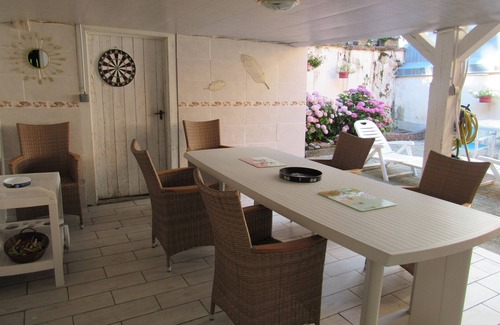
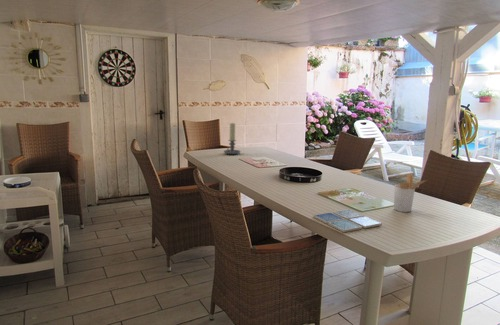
+ drink coaster [312,208,383,233]
+ candle holder [223,122,242,156]
+ utensil holder [393,173,428,213]
